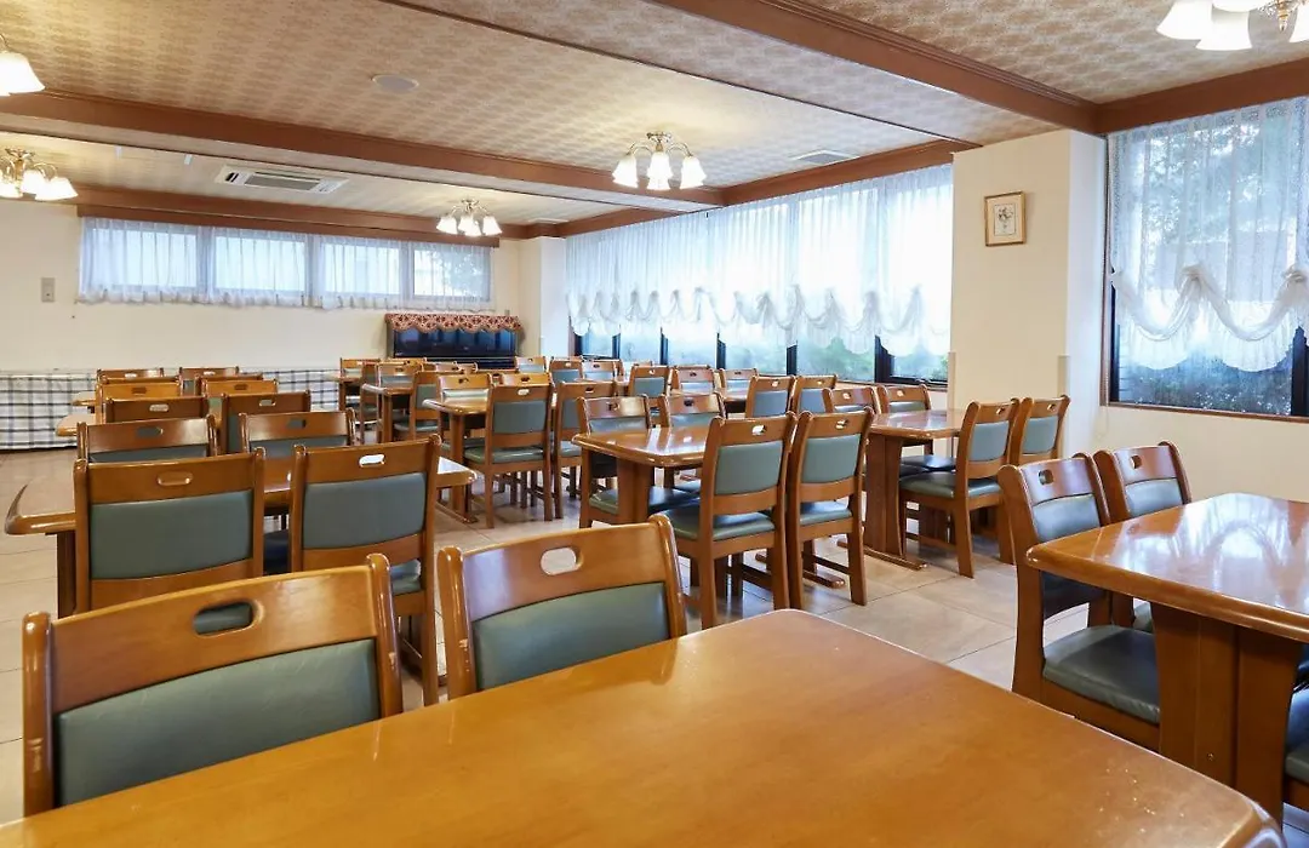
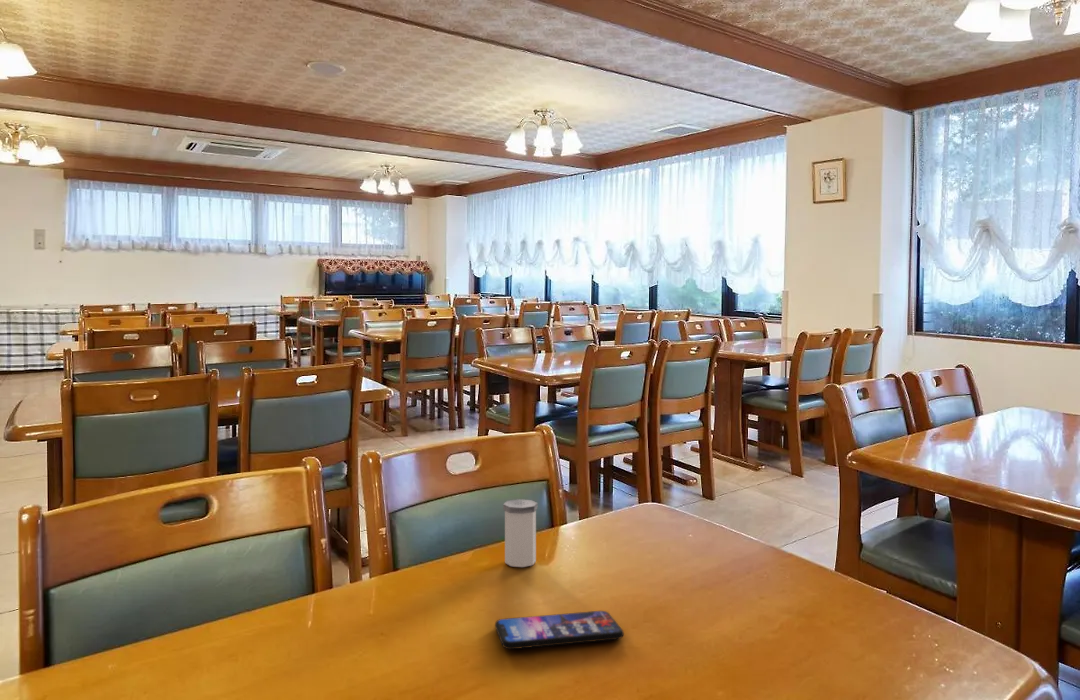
+ smartphone [494,610,625,650]
+ salt shaker [502,498,538,568]
